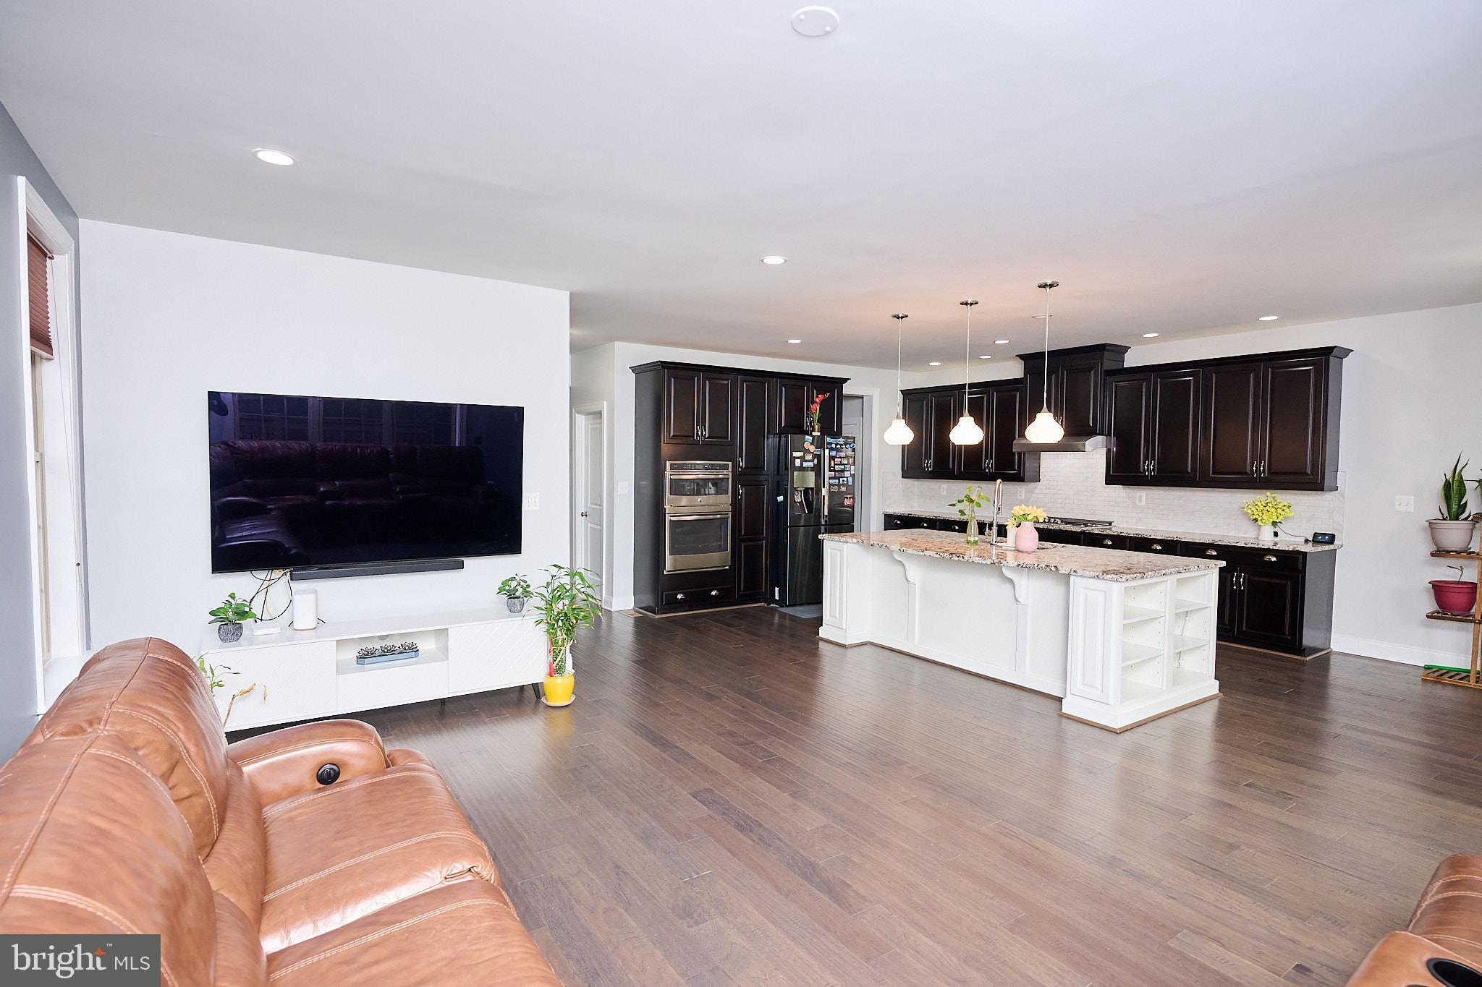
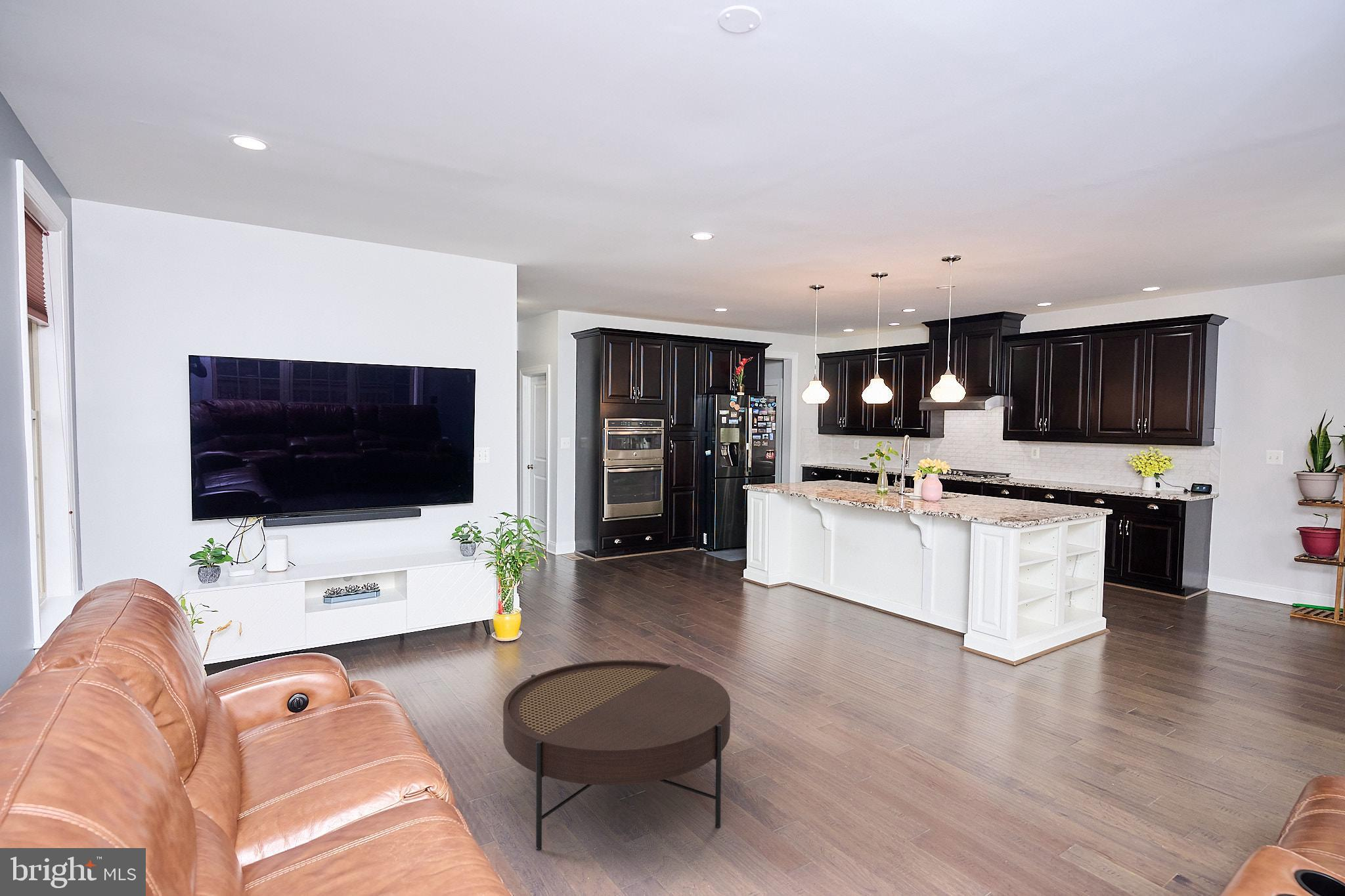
+ coffee table [502,659,731,851]
